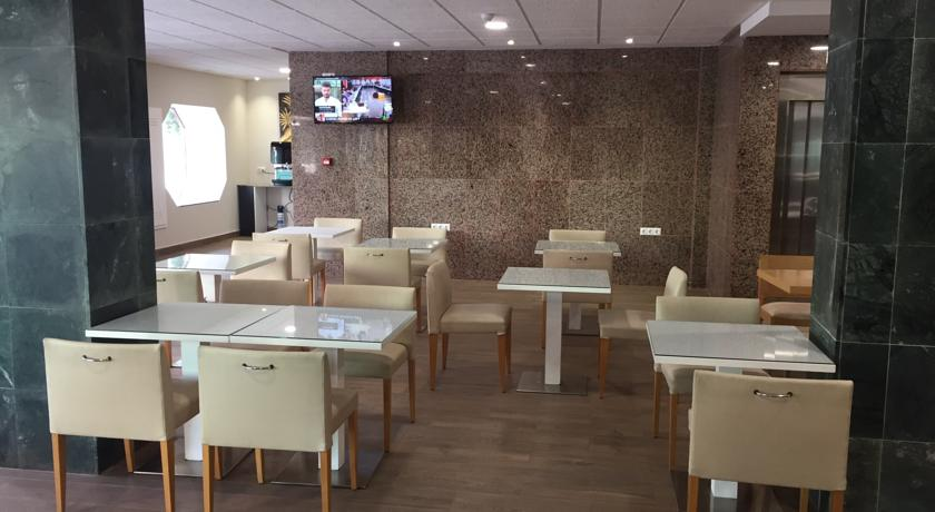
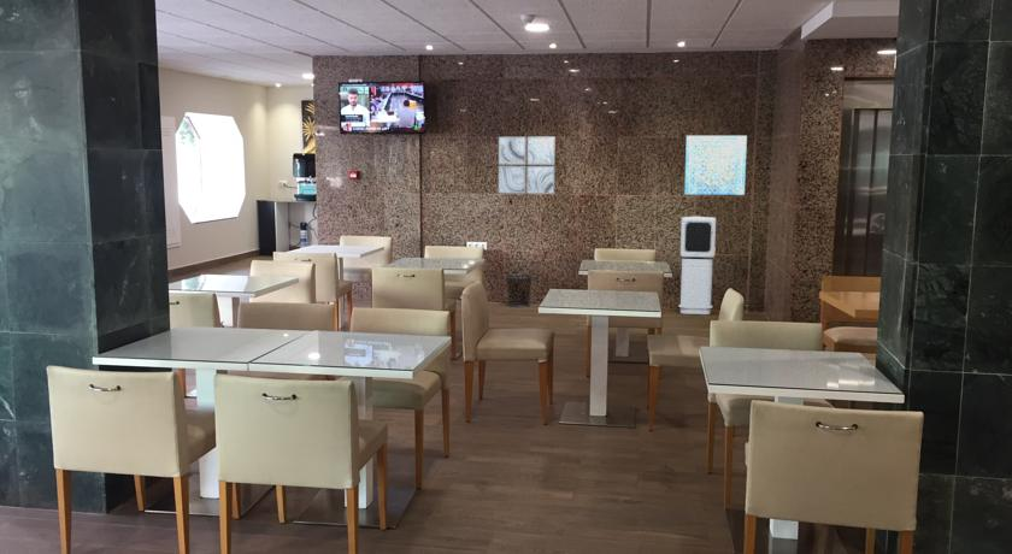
+ waste bin [504,273,534,308]
+ wall art [683,135,748,196]
+ wall art [498,136,557,195]
+ air purifier [677,216,717,316]
